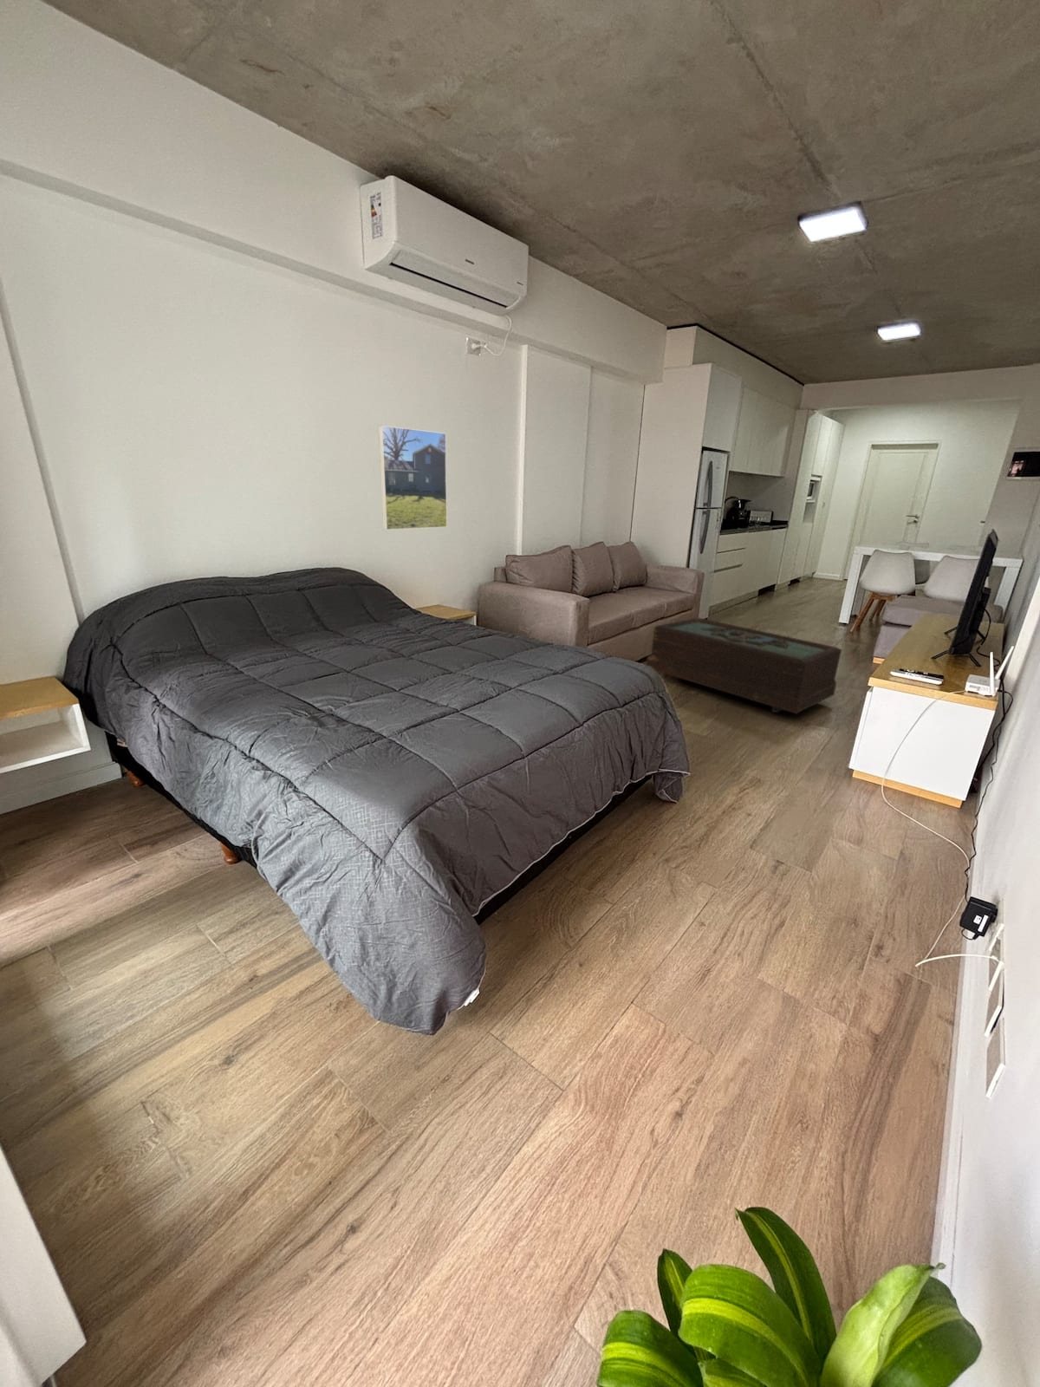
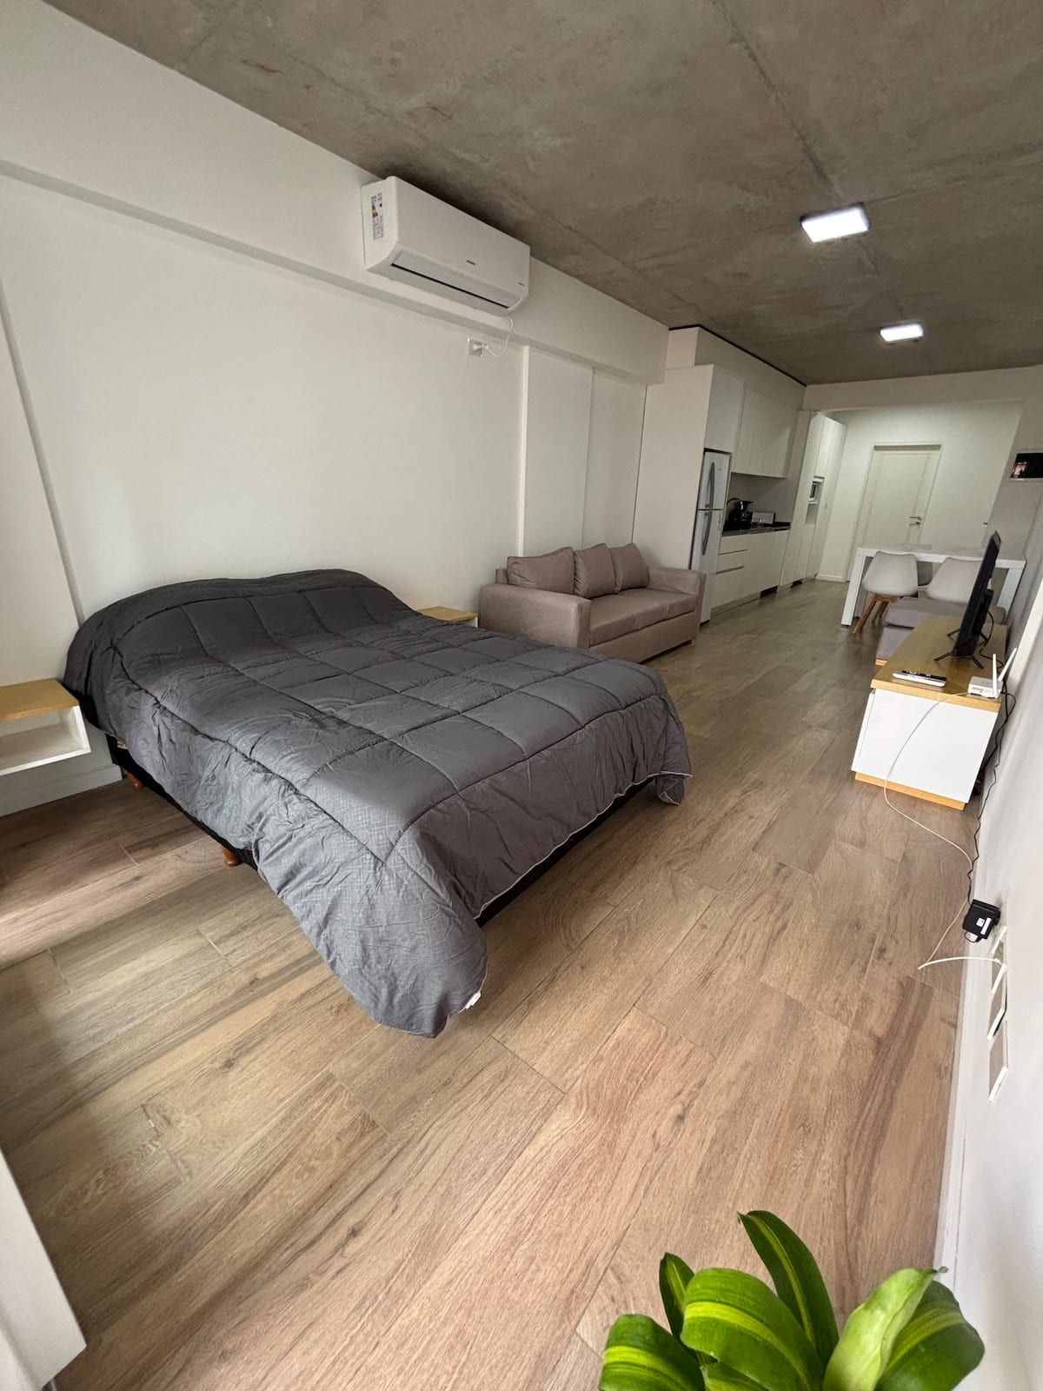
- coffee table [646,616,842,715]
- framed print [378,425,448,531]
